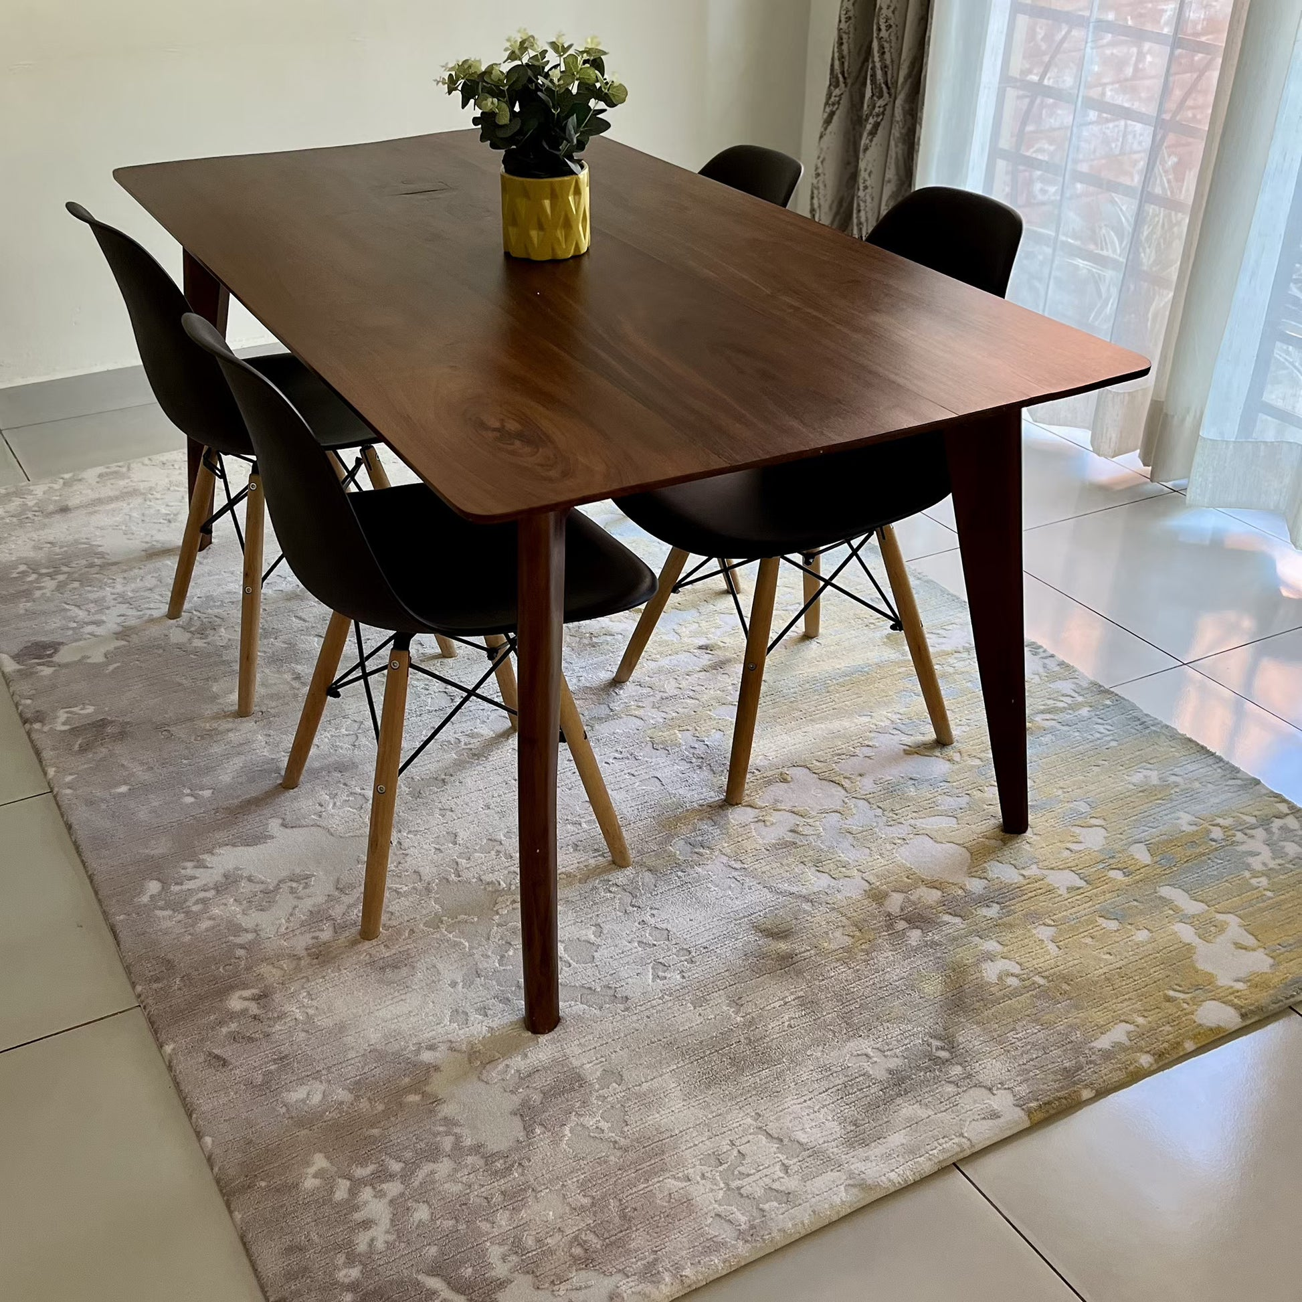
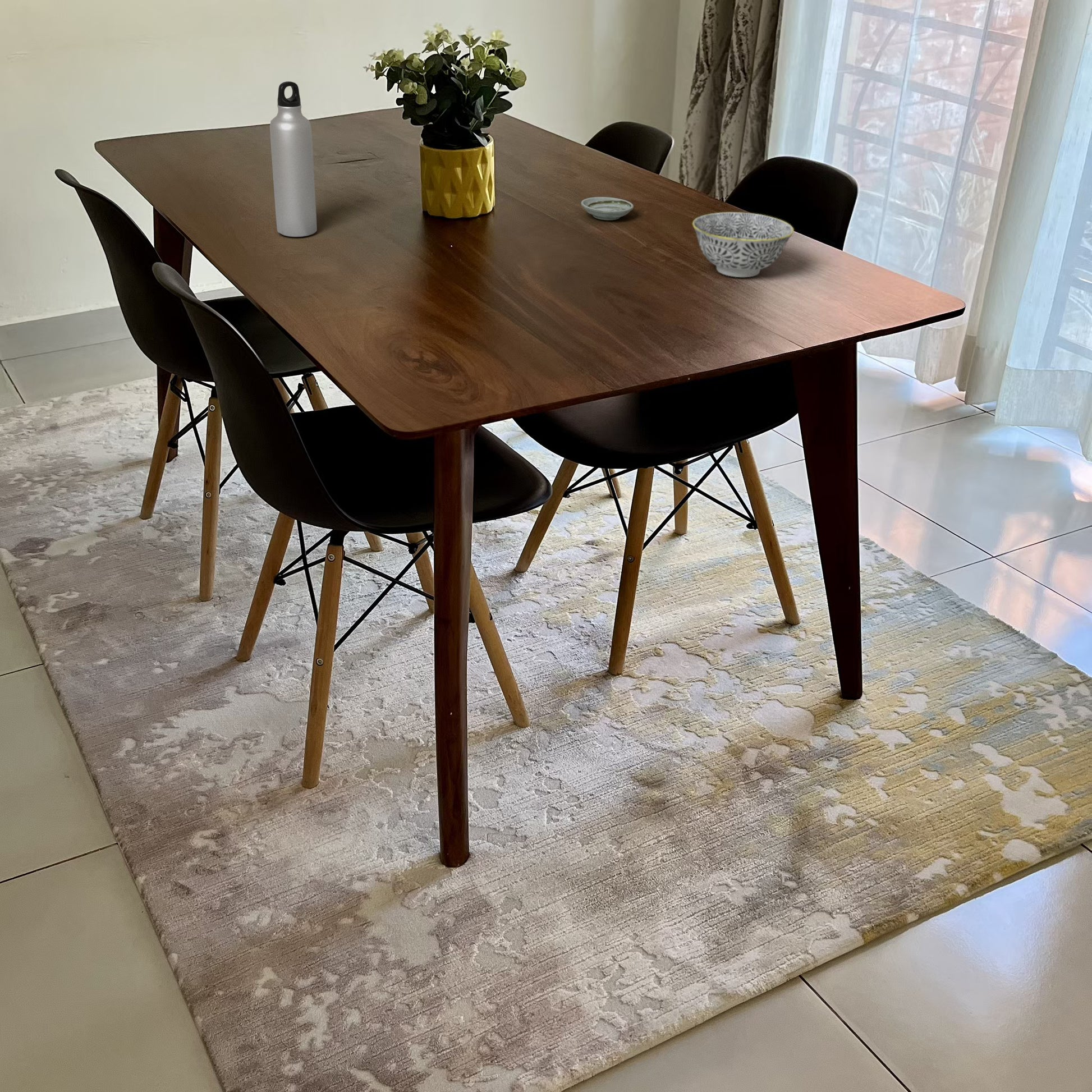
+ saucer [580,196,634,221]
+ water bottle [269,81,318,237]
+ bowl [692,212,795,278]
